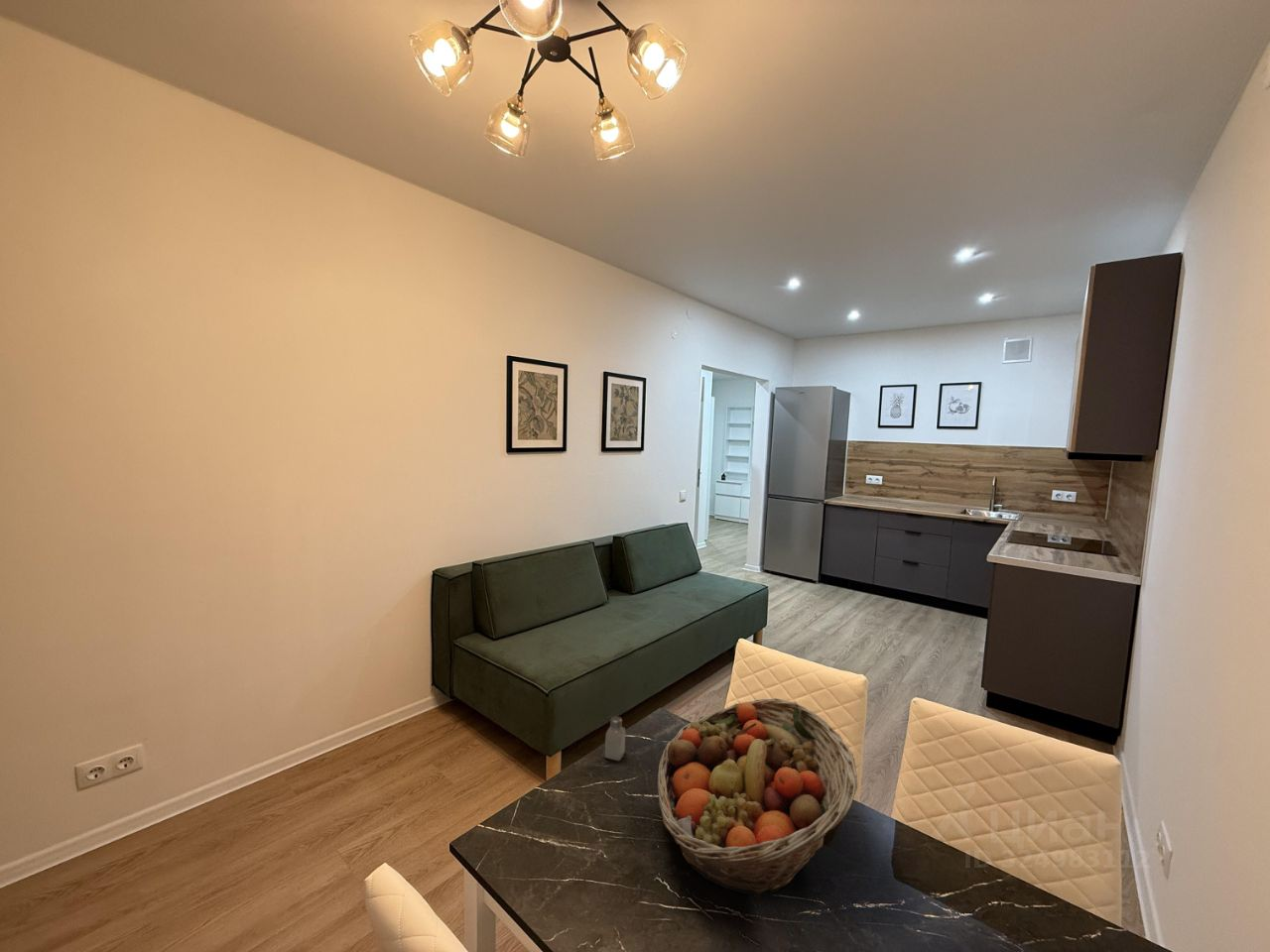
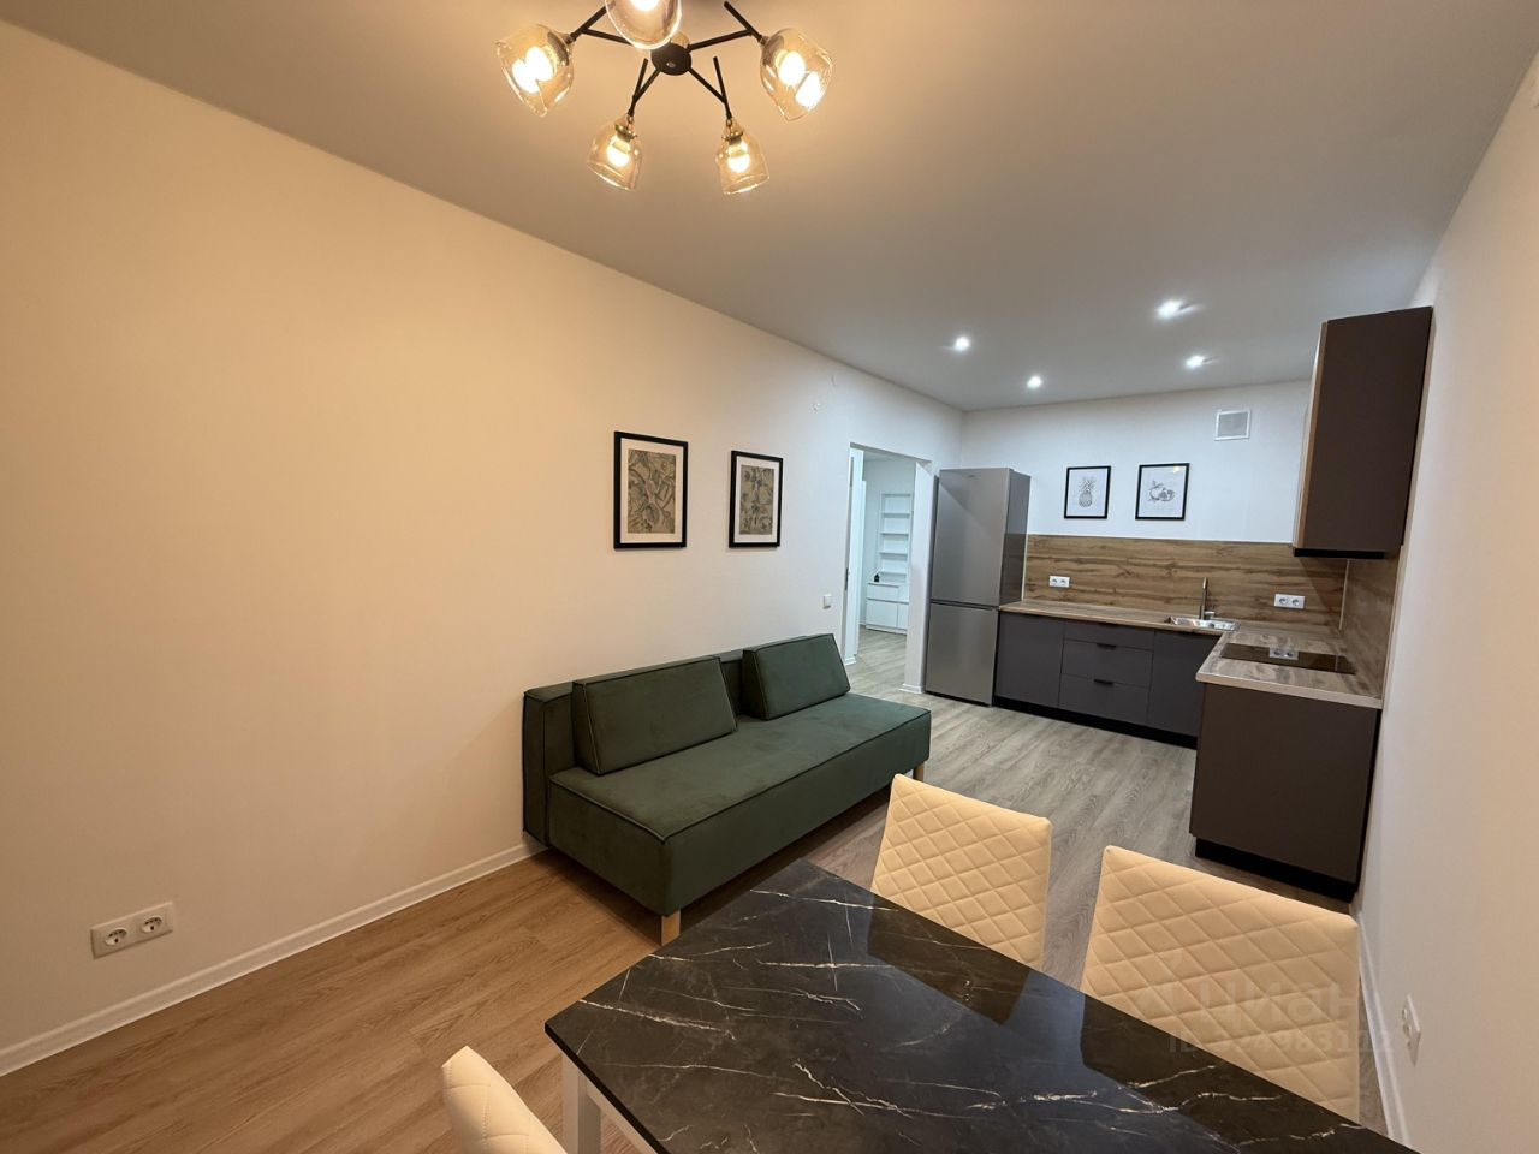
- saltshaker [604,715,626,762]
- fruit basket [656,697,858,900]
